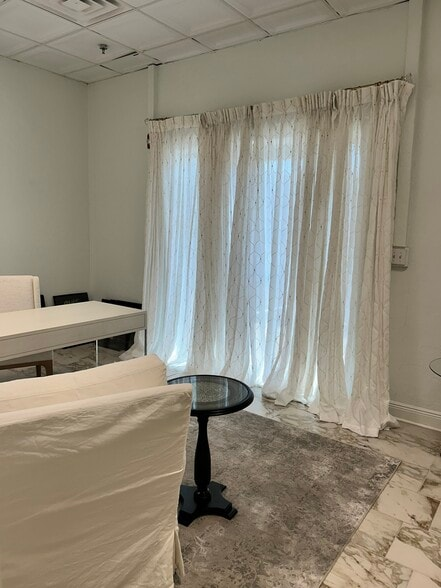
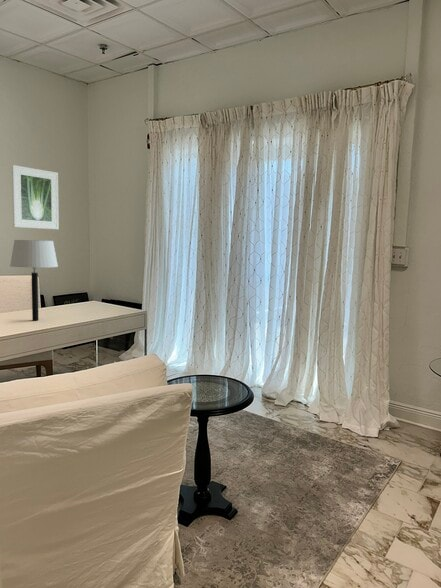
+ table lamp [9,239,59,322]
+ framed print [11,164,60,230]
